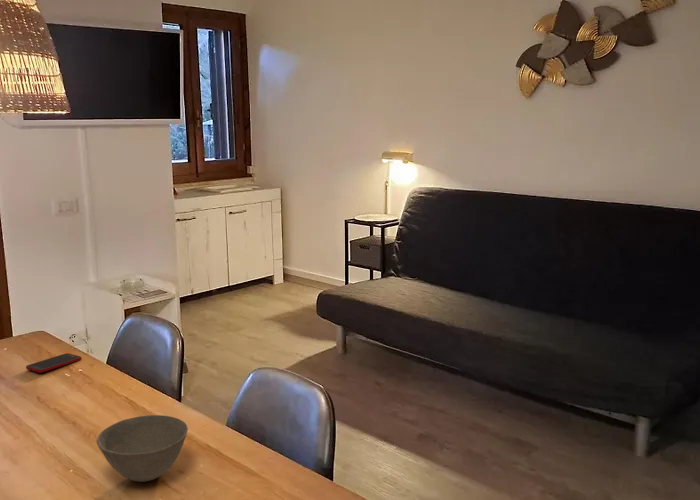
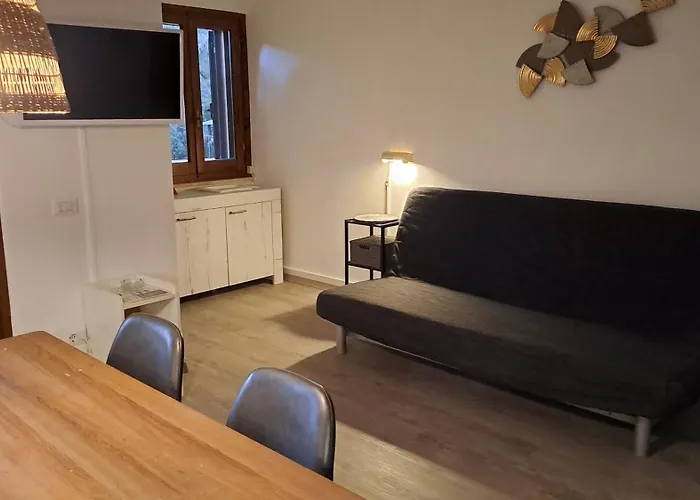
- bowl [96,414,189,483]
- cell phone [25,352,82,374]
